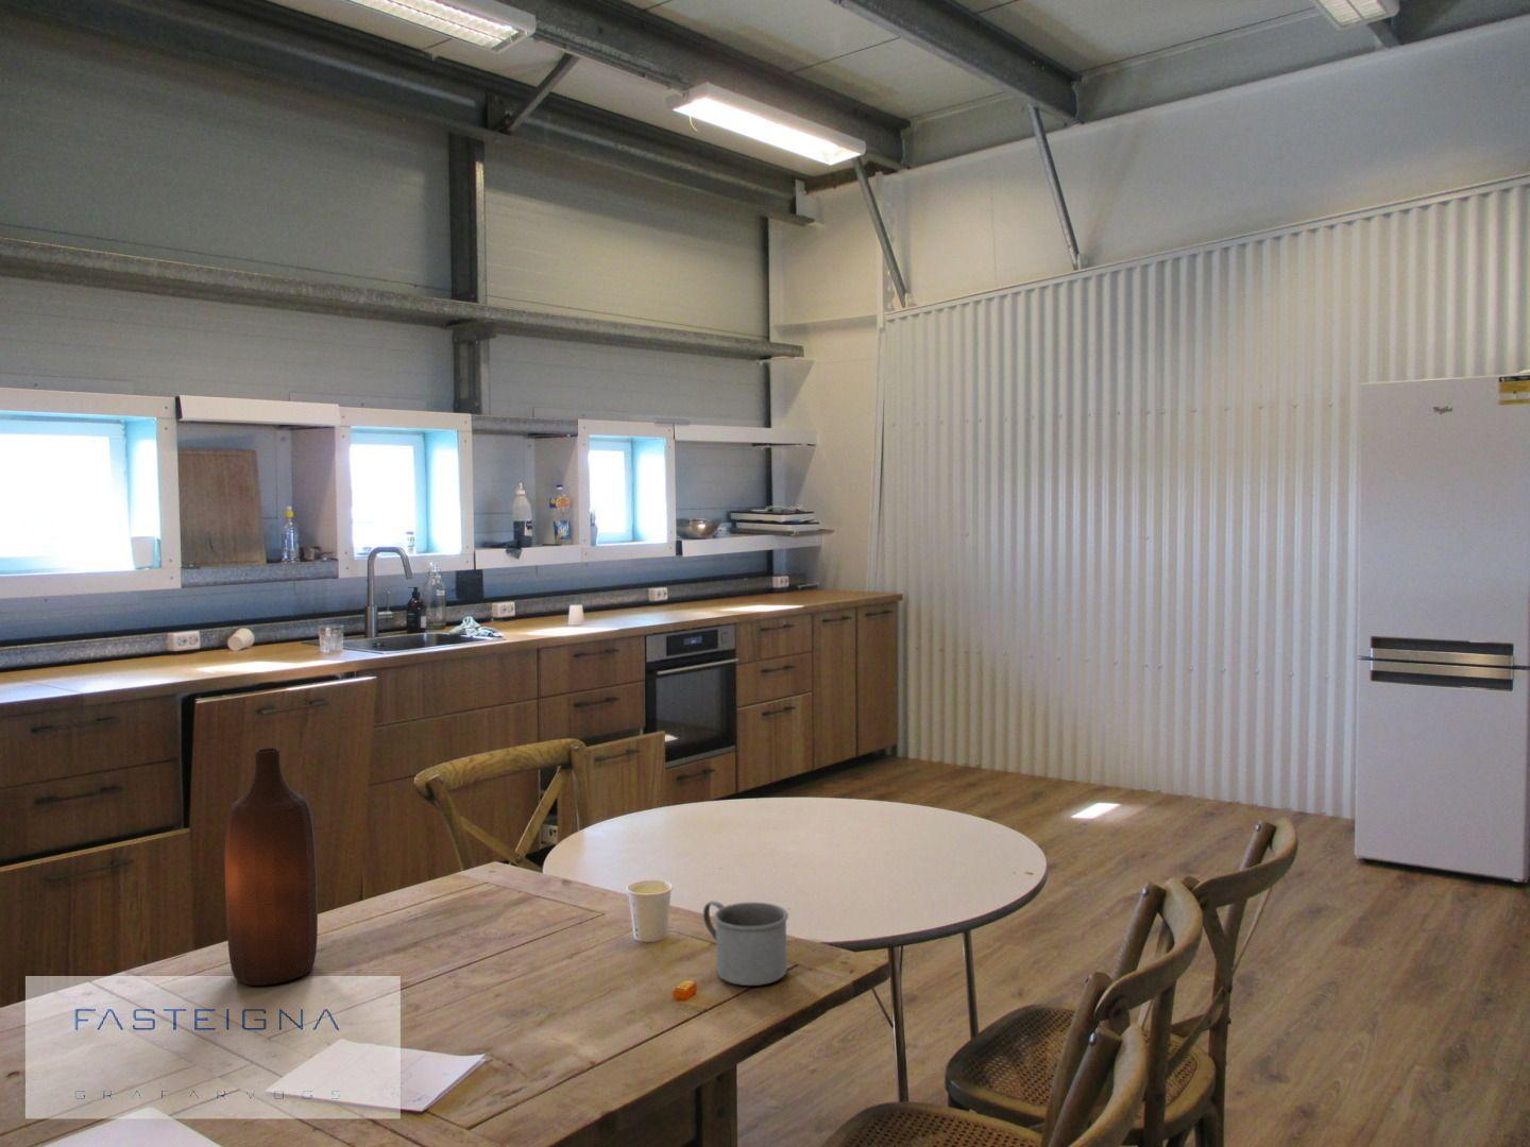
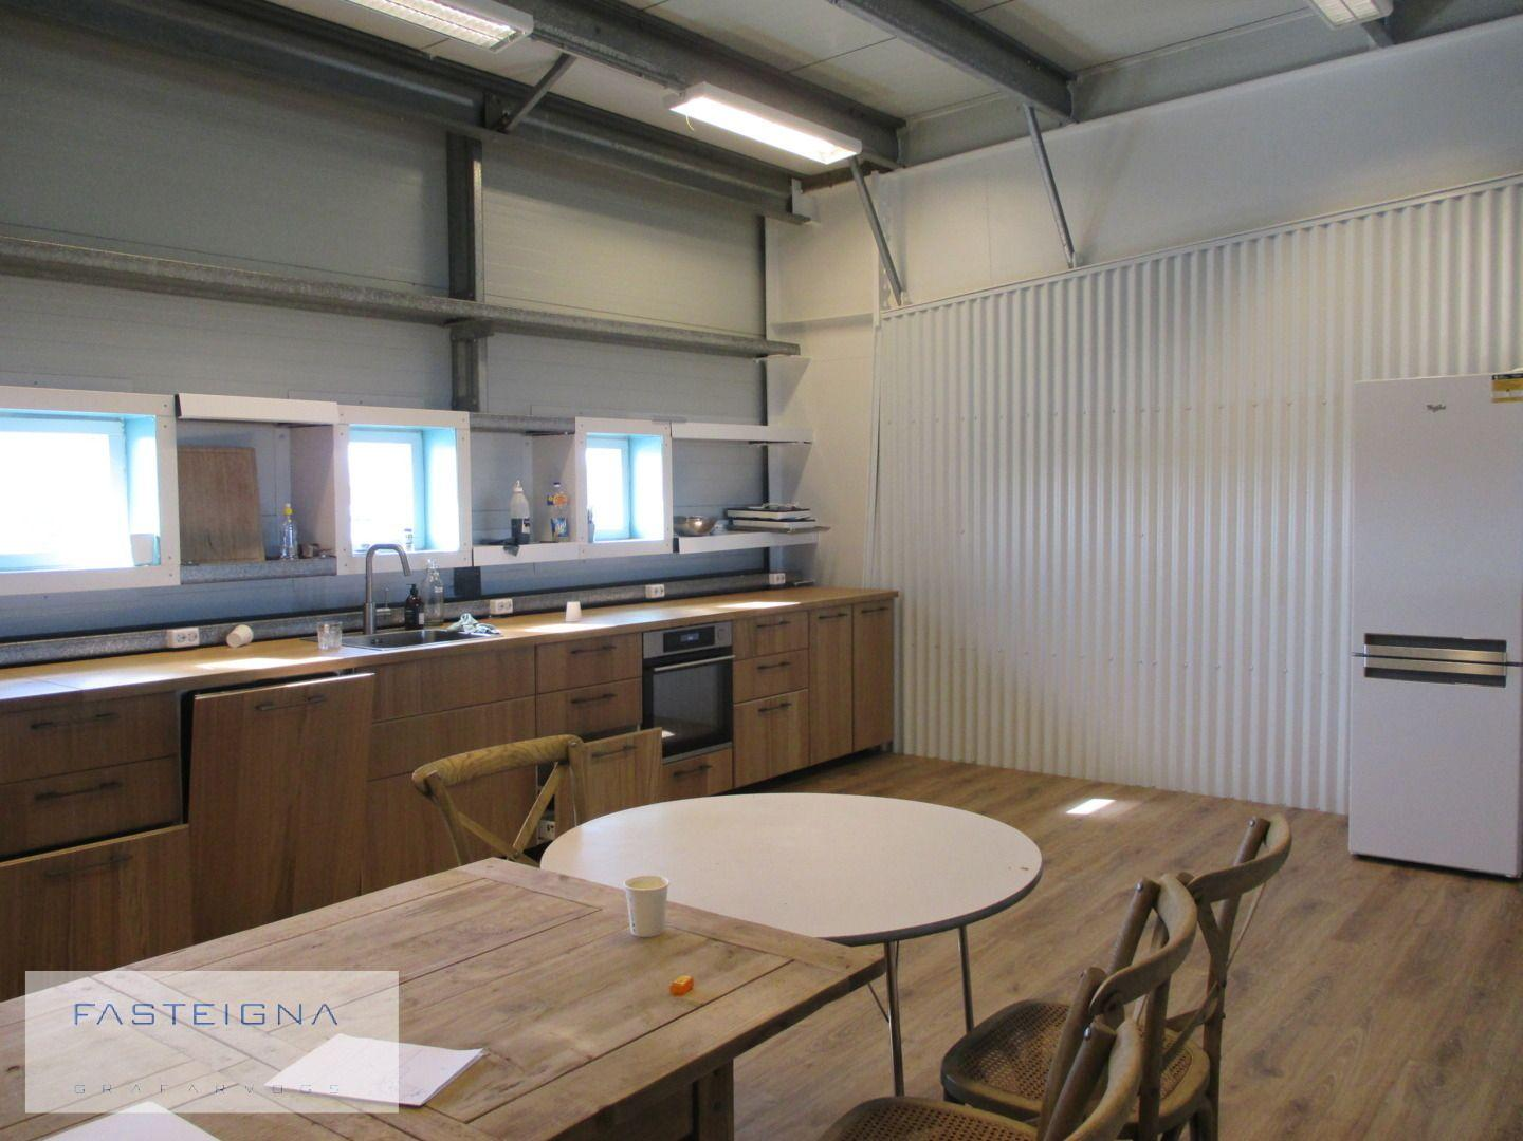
- bottle [224,747,319,987]
- mug [702,900,789,987]
